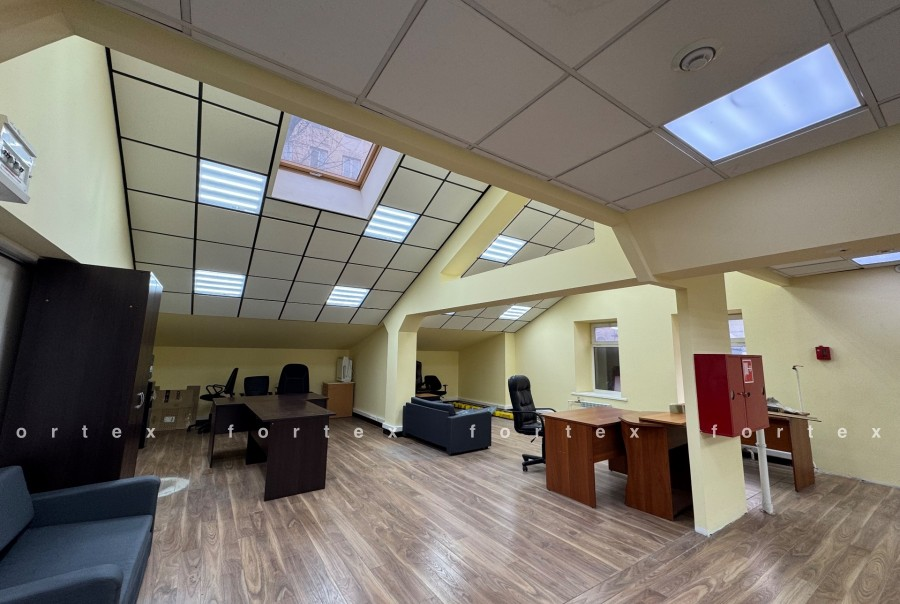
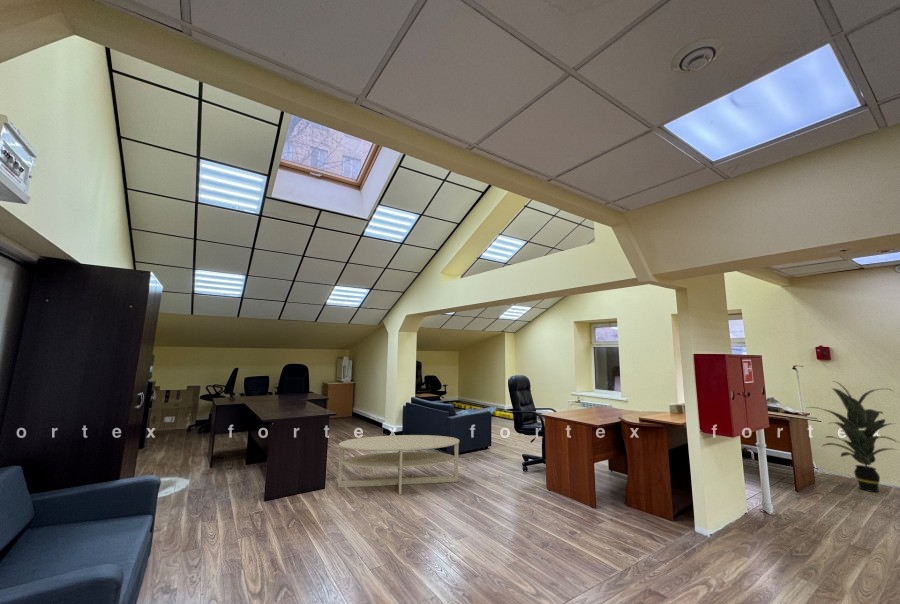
+ indoor plant [807,380,900,493]
+ coffee table [337,434,460,496]
